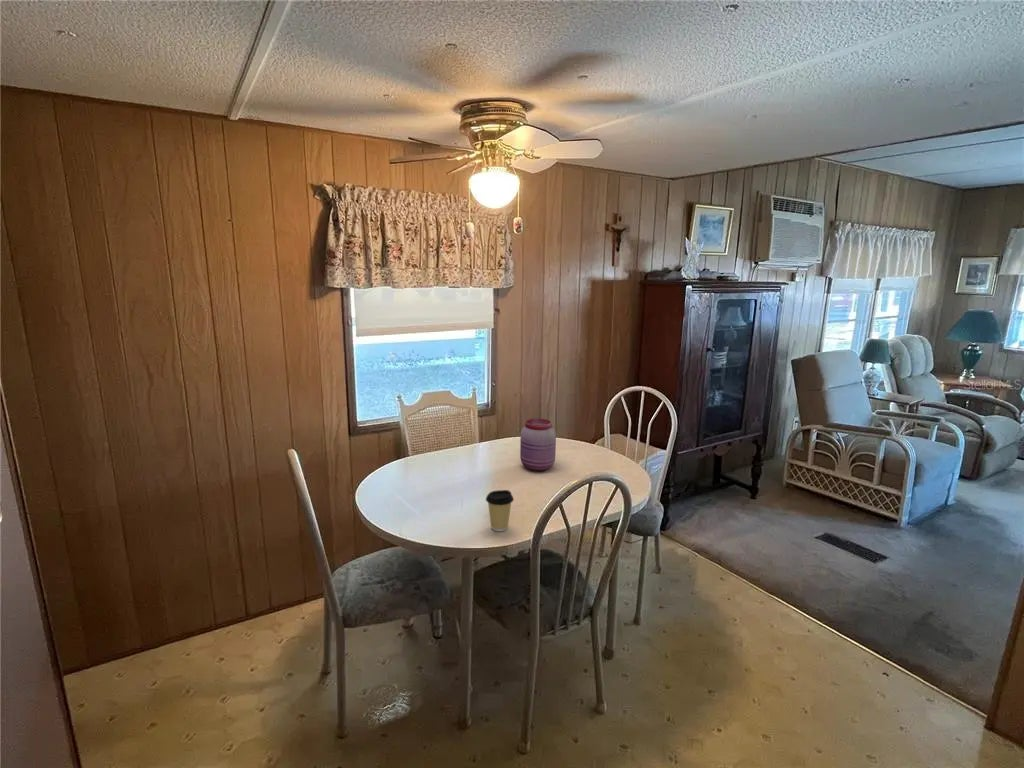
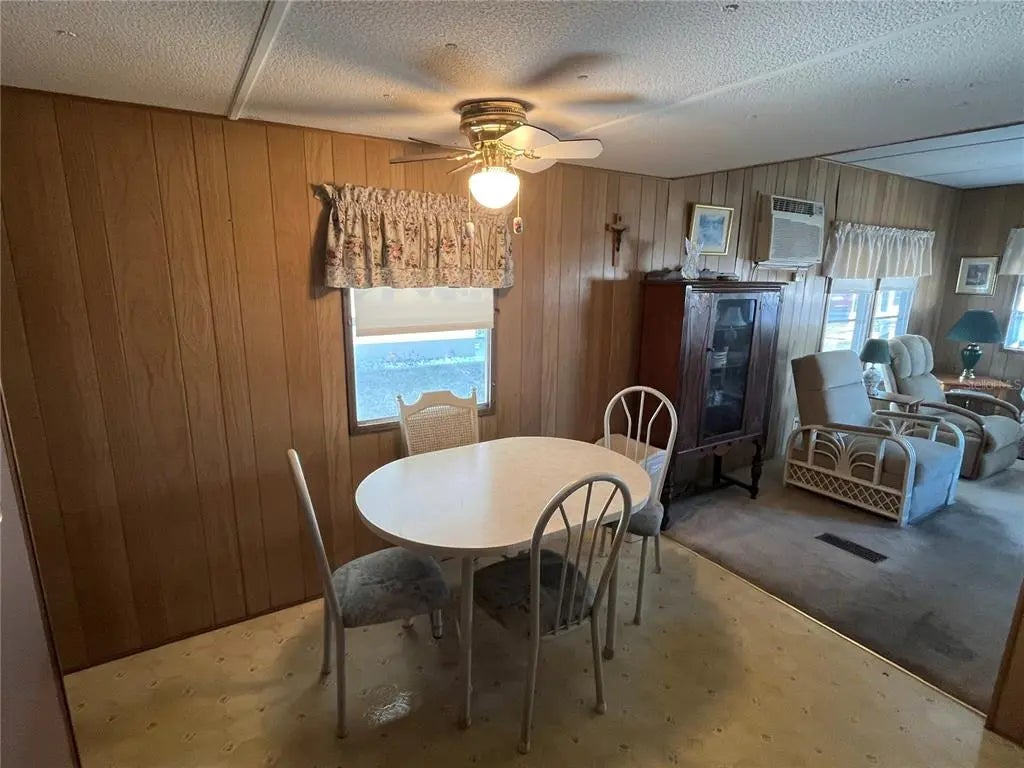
- jar [519,418,557,472]
- coffee cup [485,489,515,532]
